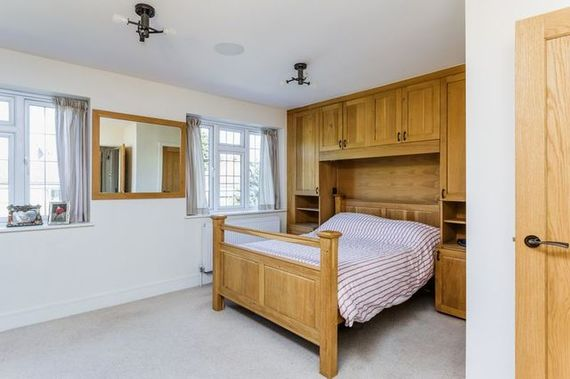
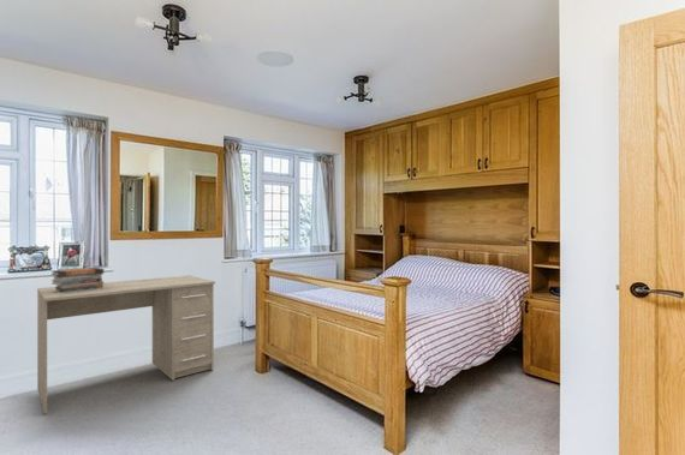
+ desk [36,274,216,415]
+ book stack [50,267,105,293]
